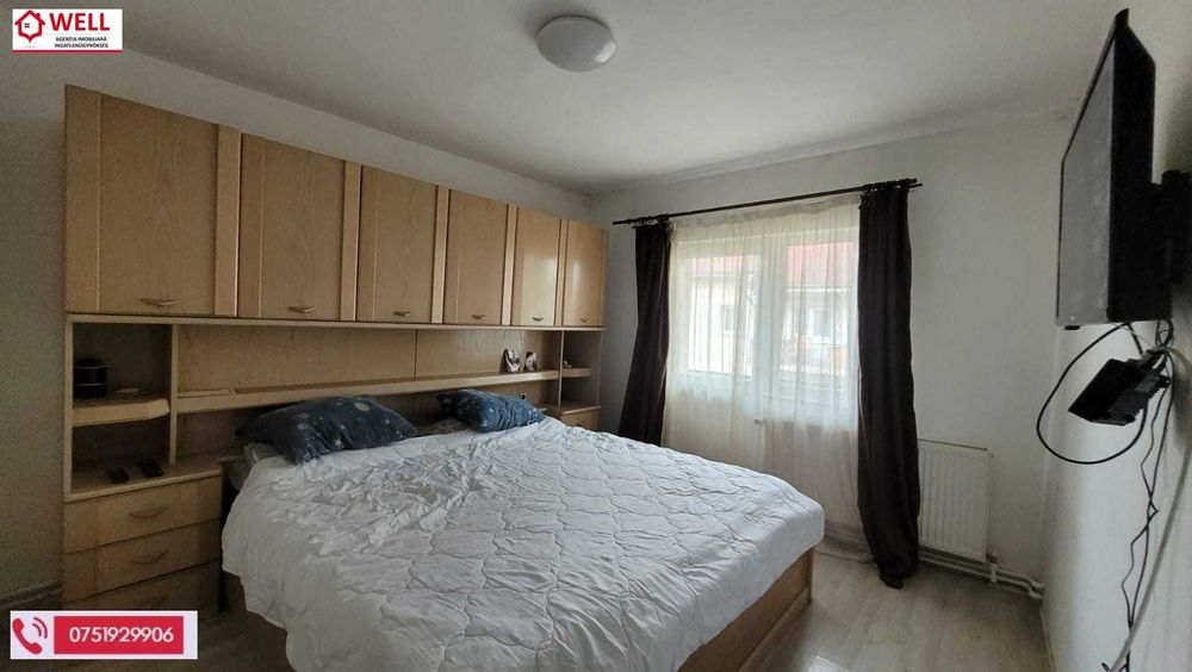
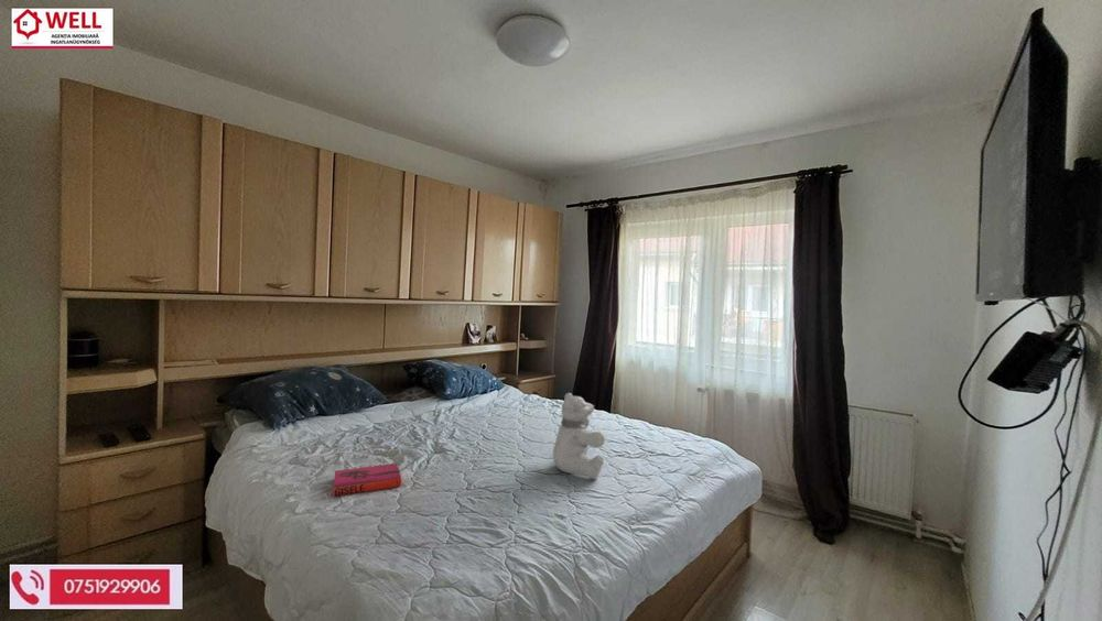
+ teddy bear [552,392,606,480]
+ hardback book [333,462,402,498]
